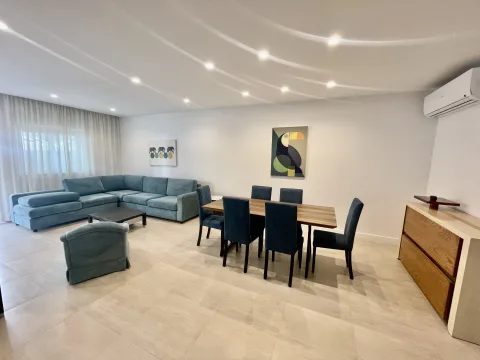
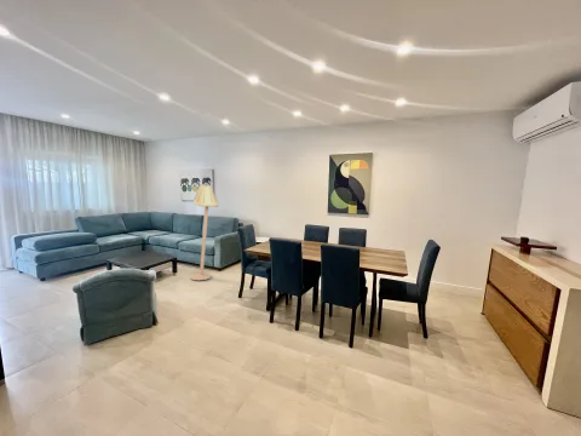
+ floor lamp [189,183,219,281]
